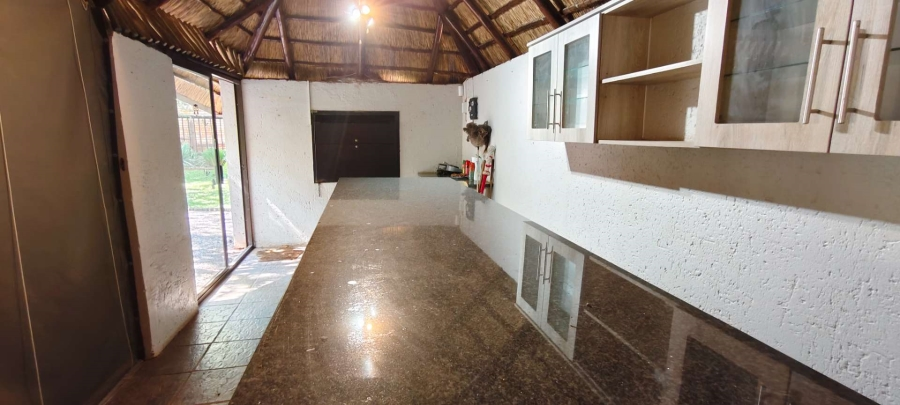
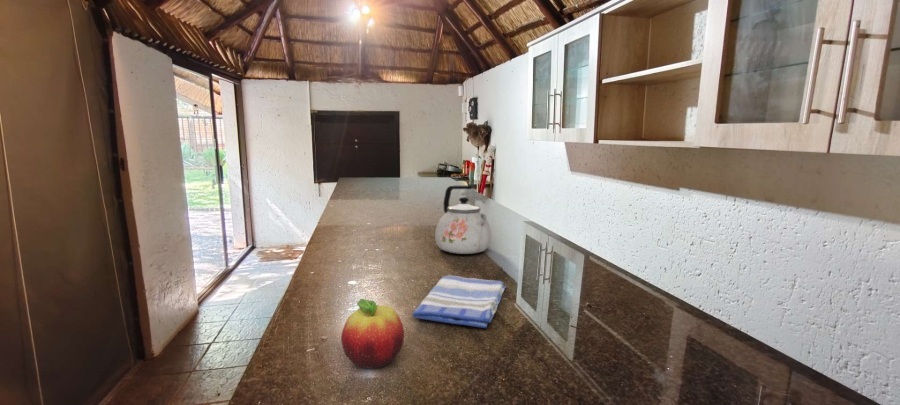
+ fruit [340,298,405,370]
+ dish towel [411,275,507,329]
+ kettle [434,185,492,255]
